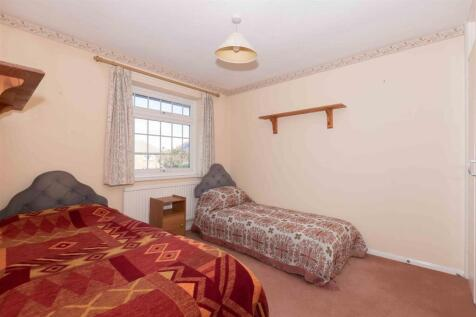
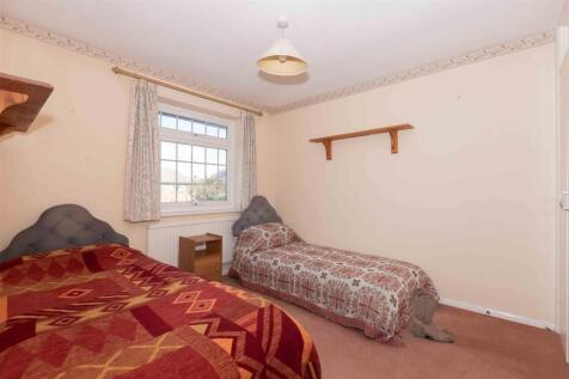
+ boots [410,286,455,343]
